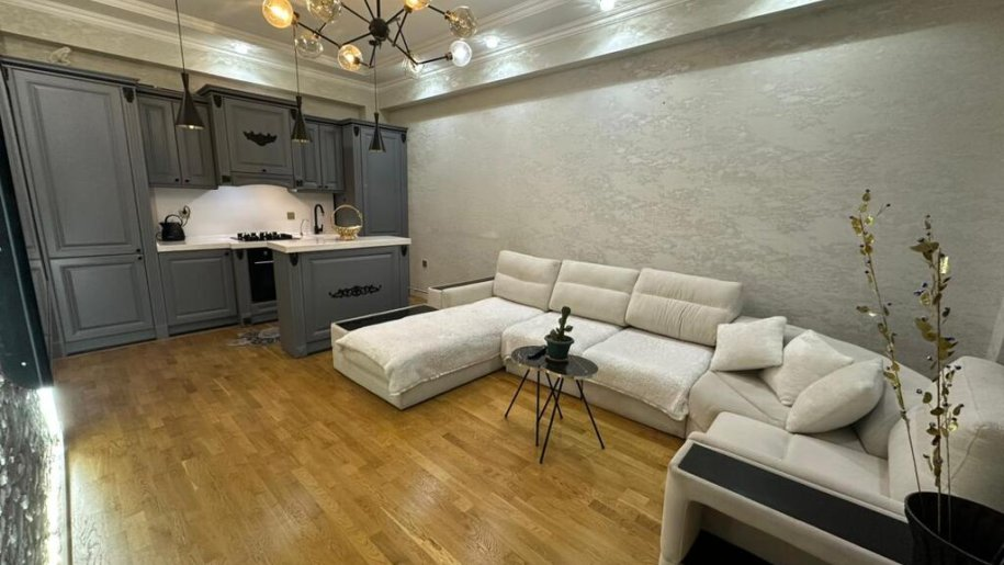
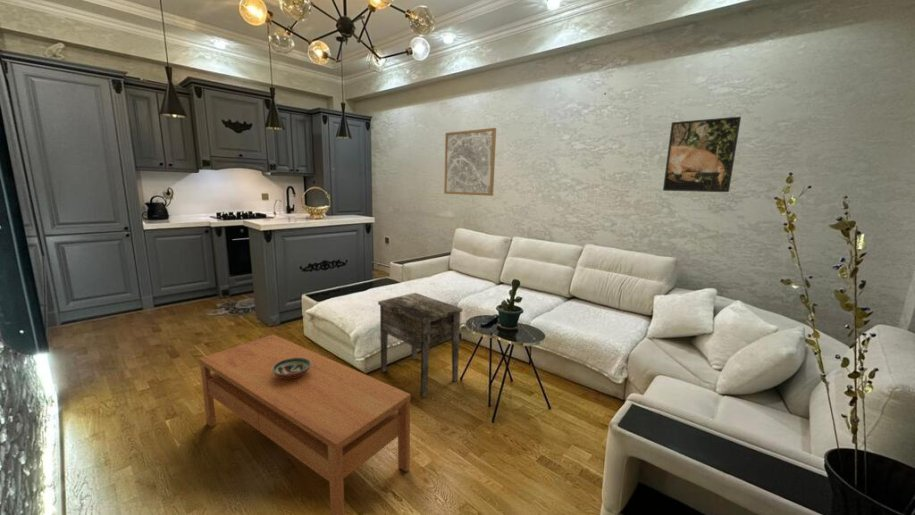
+ side table [377,292,463,398]
+ coffee table [198,333,412,515]
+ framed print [662,116,742,193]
+ decorative bowl [272,358,312,379]
+ wall art [443,127,497,197]
